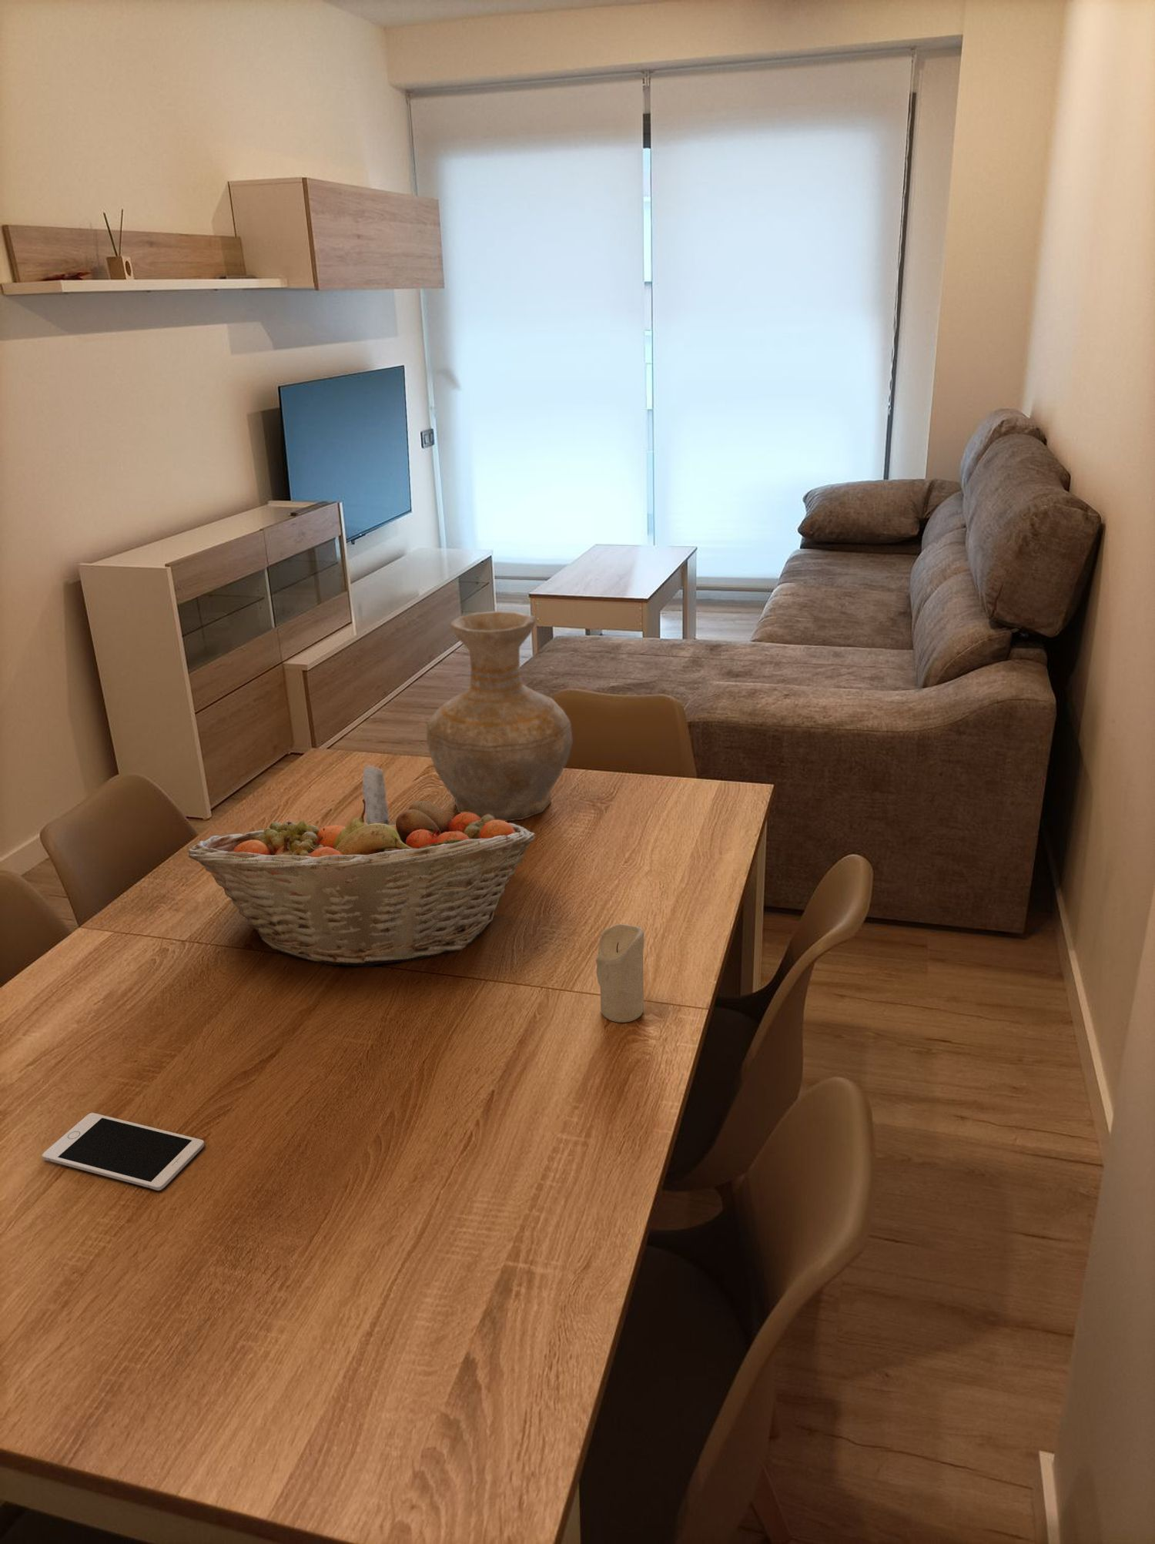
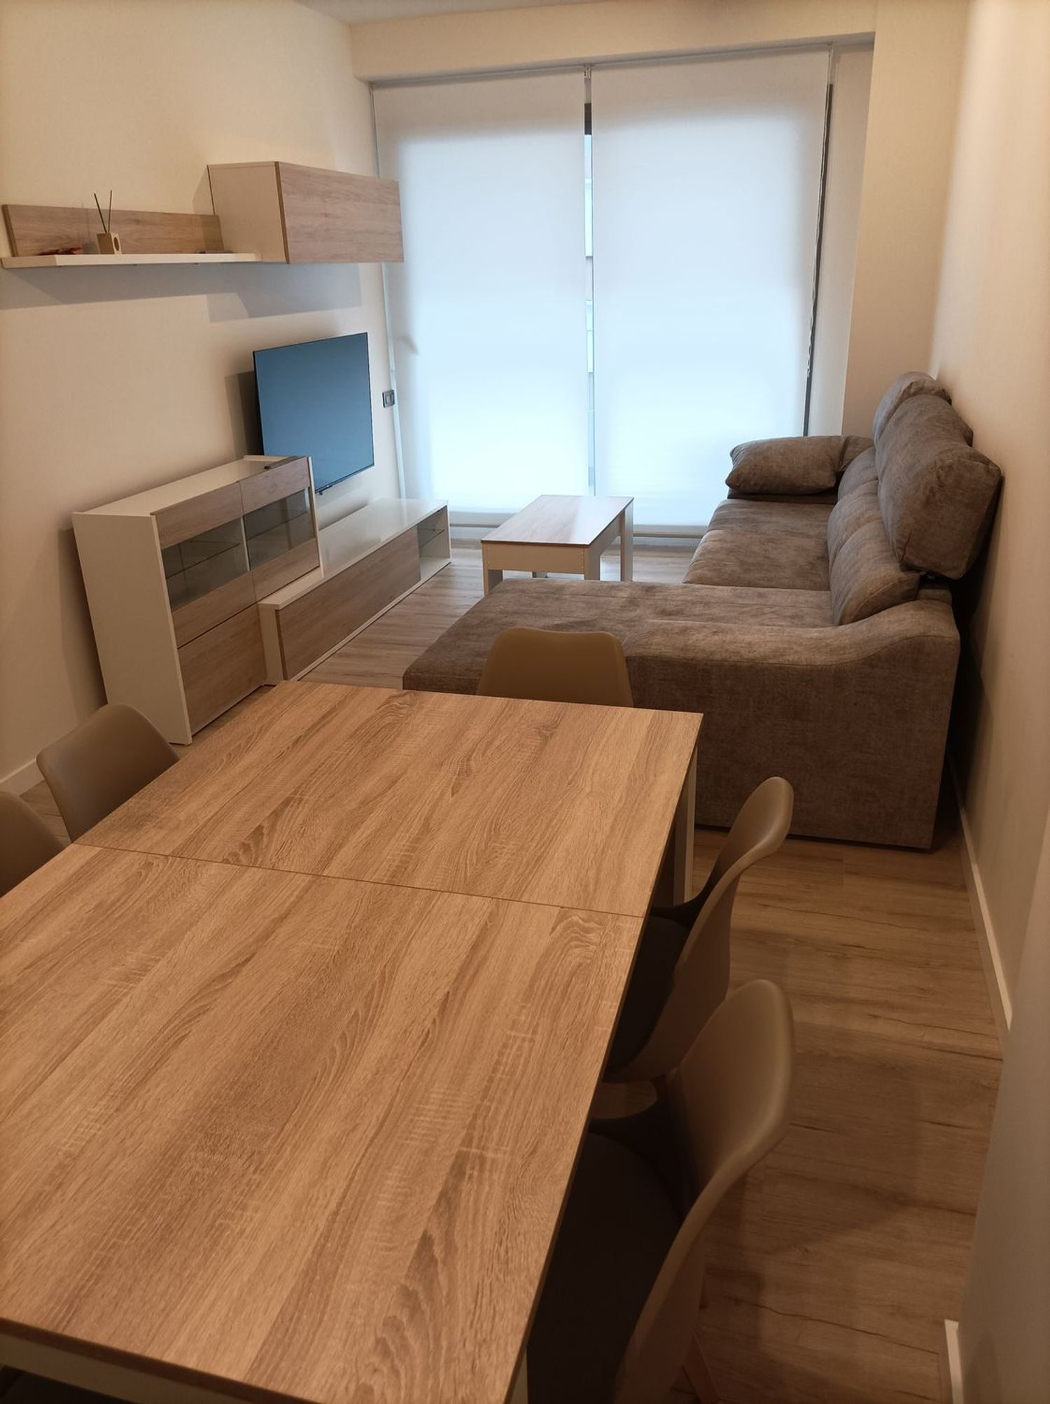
- fruit basket [187,798,536,967]
- candle [596,923,644,1024]
- cell phone [41,1112,205,1191]
- candle [362,764,389,825]
- vase [426,610,574,821]
